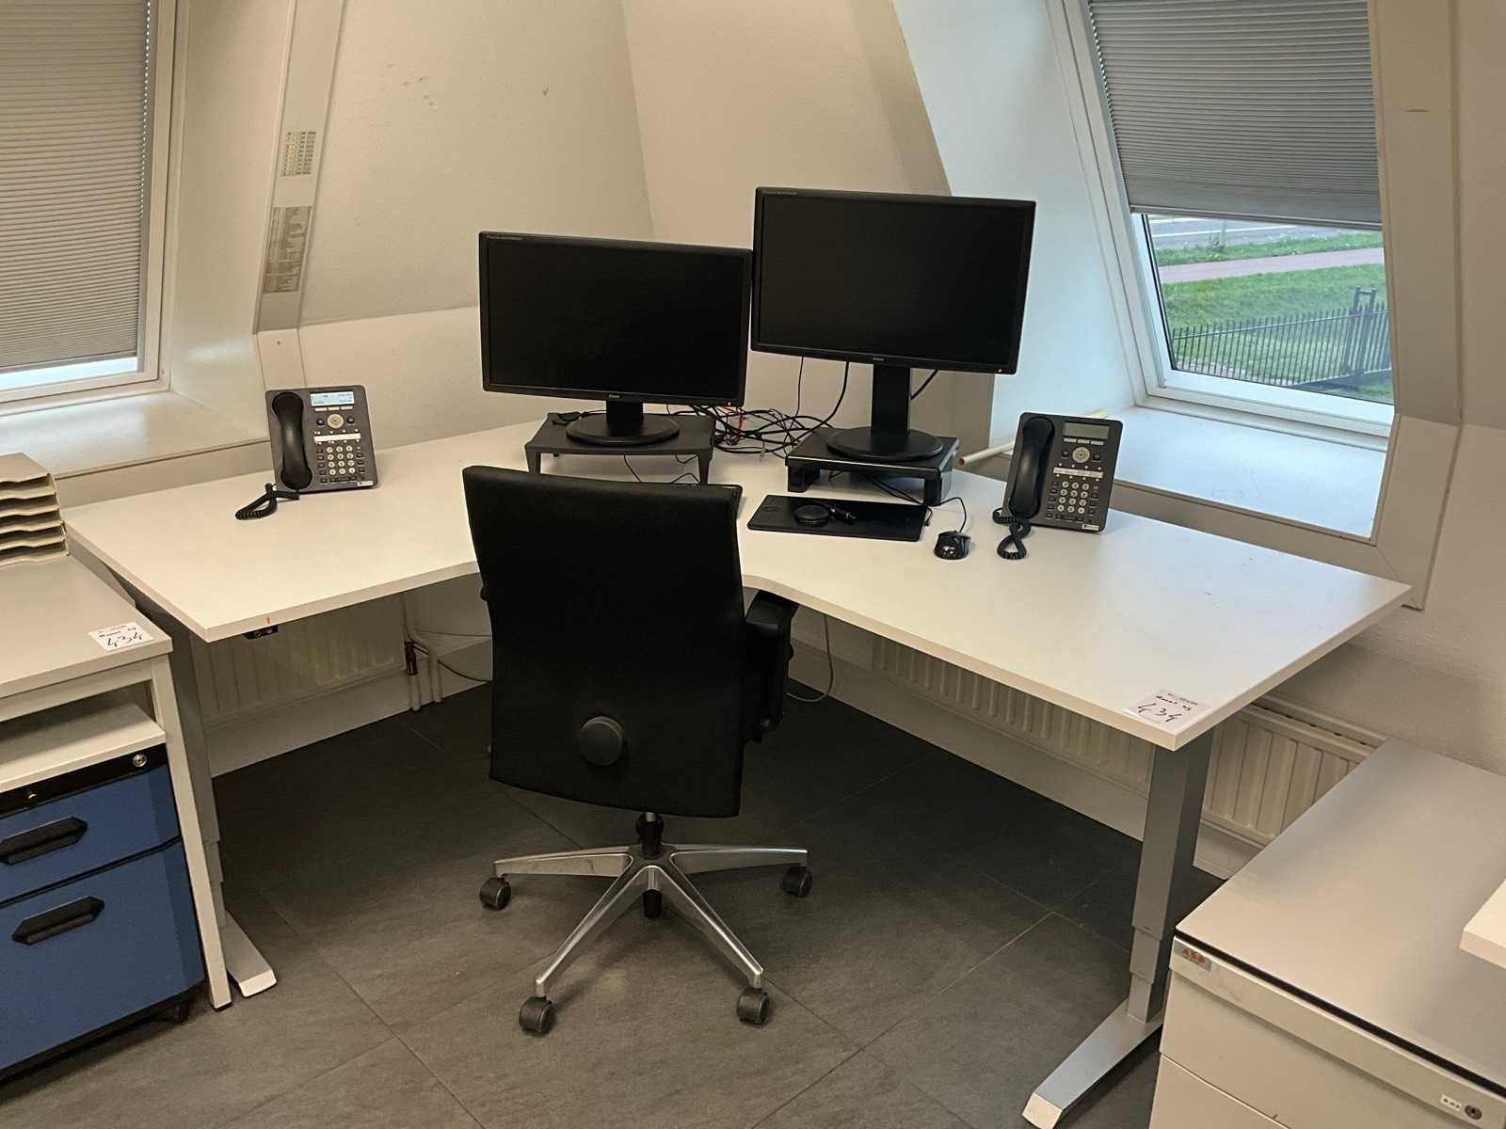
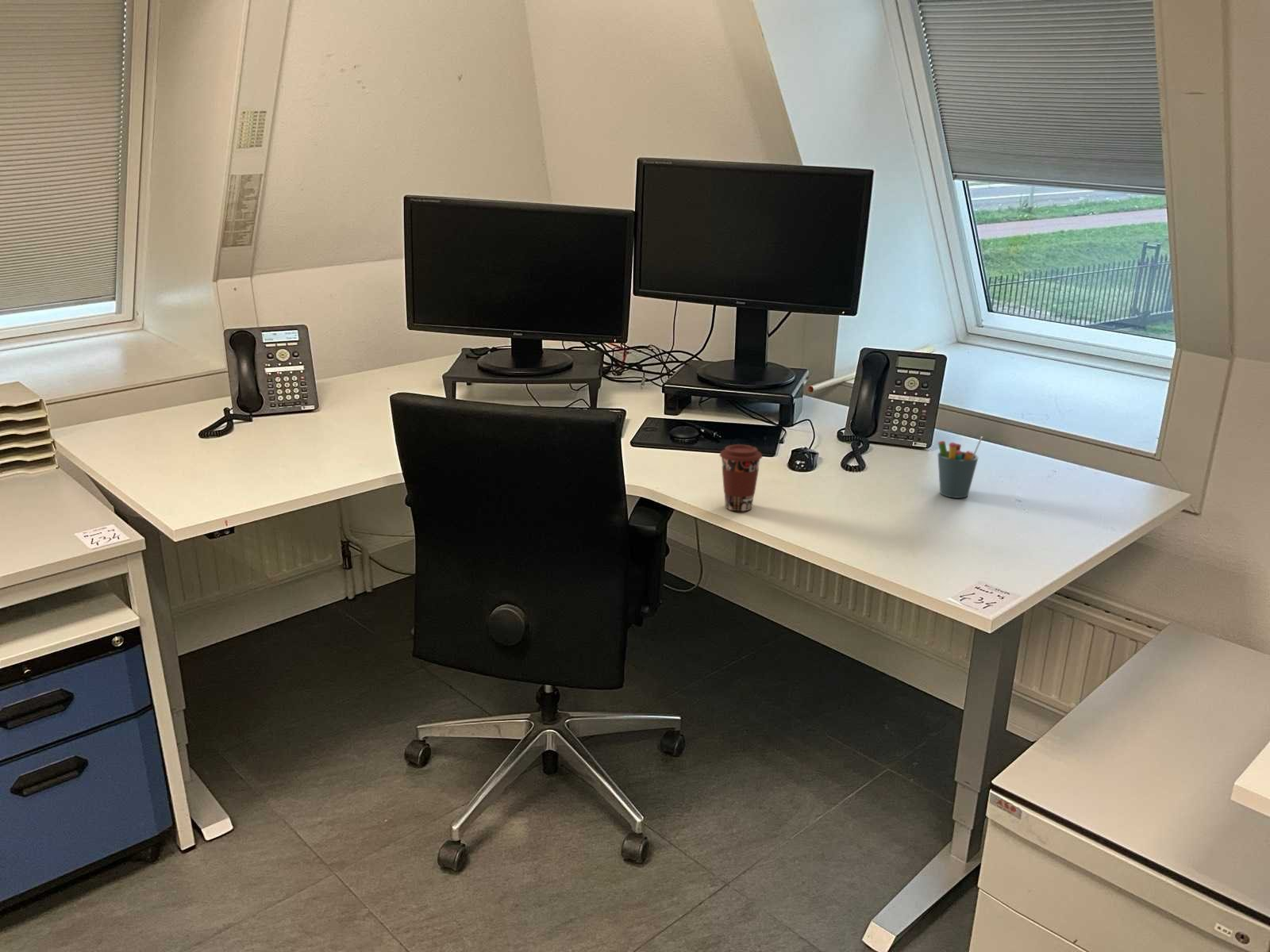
+ pen holder [937,436,983,499]
+ coffee cup [718,443,764,512]
